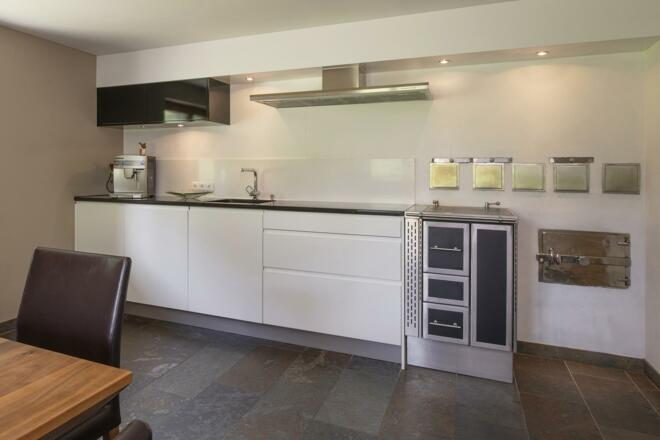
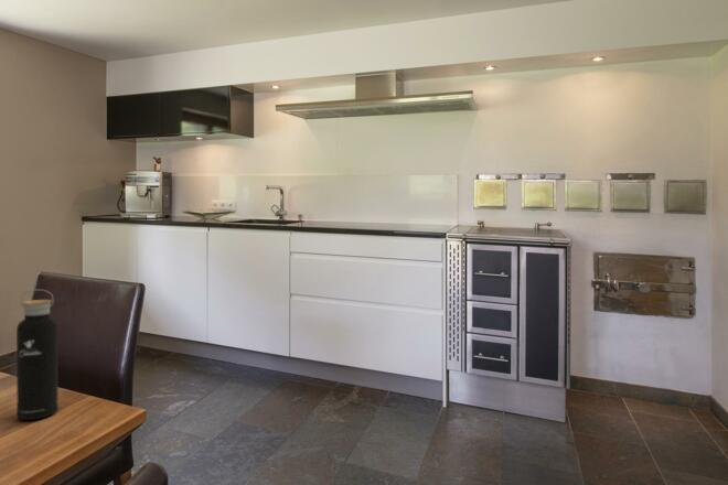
+ water bottle [15,289,60,421]
